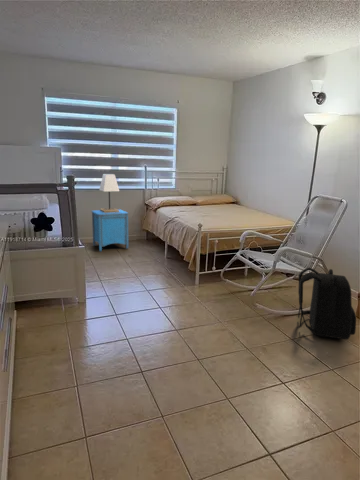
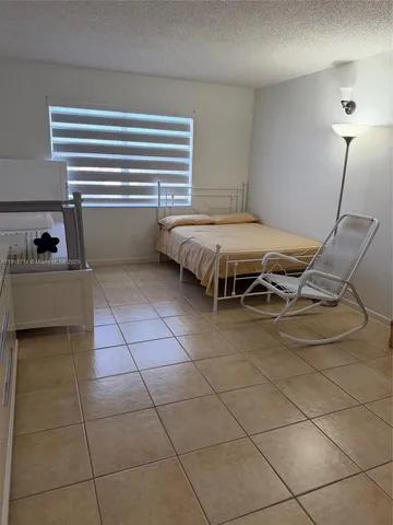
- nightstand [90,208,130,253]
- backpack [297,267,357,341]
- lamp [98,173,120,213]
